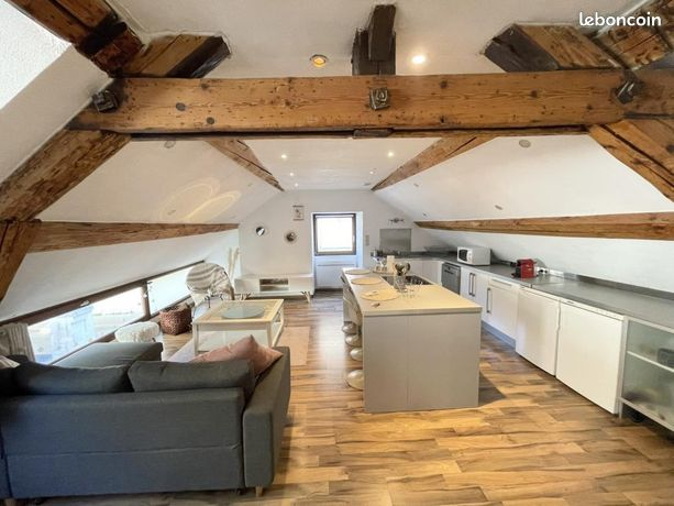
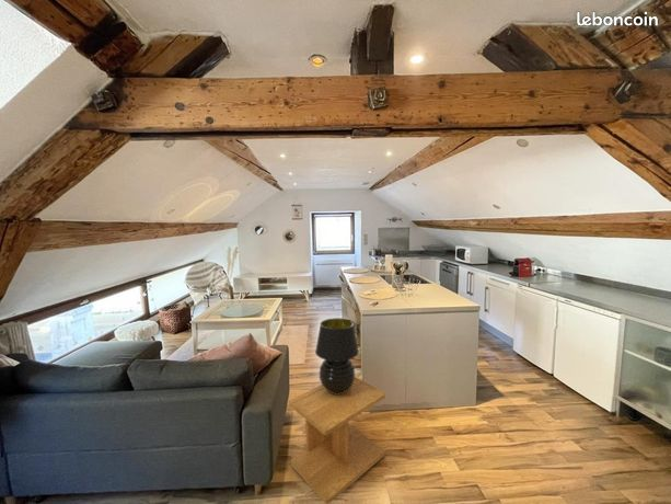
+ table lamp [314,317,360,394]
+ side table [288,376,386,504]
